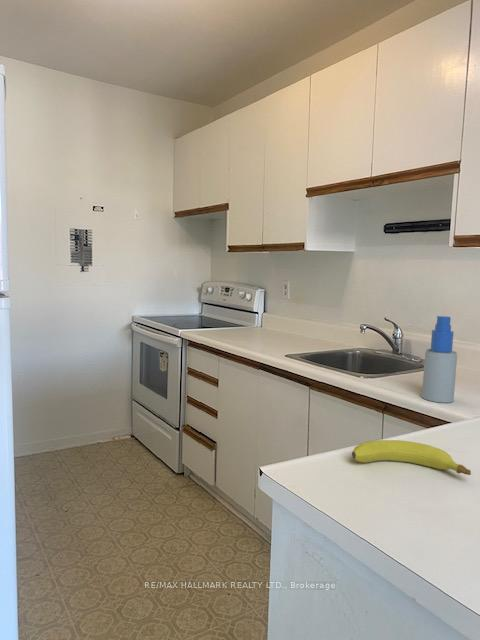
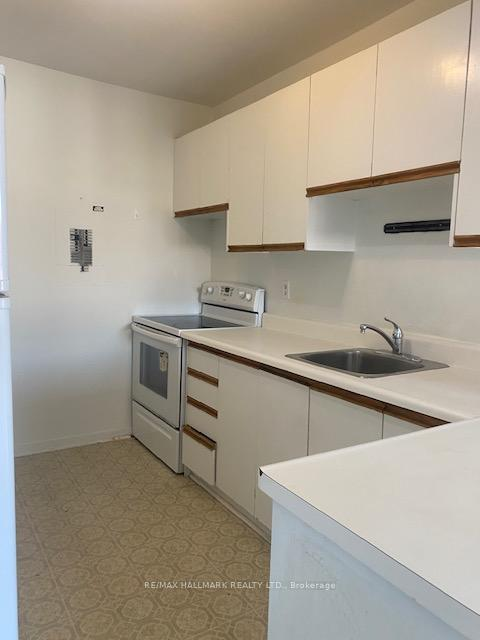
- spray bottle [421,315,458,404]
- fruit [351,439,472,476]
